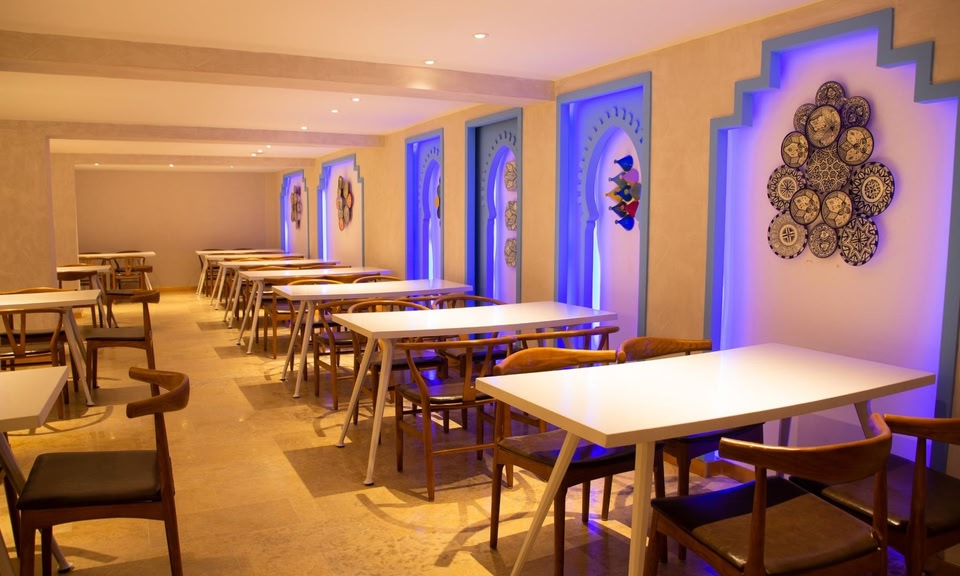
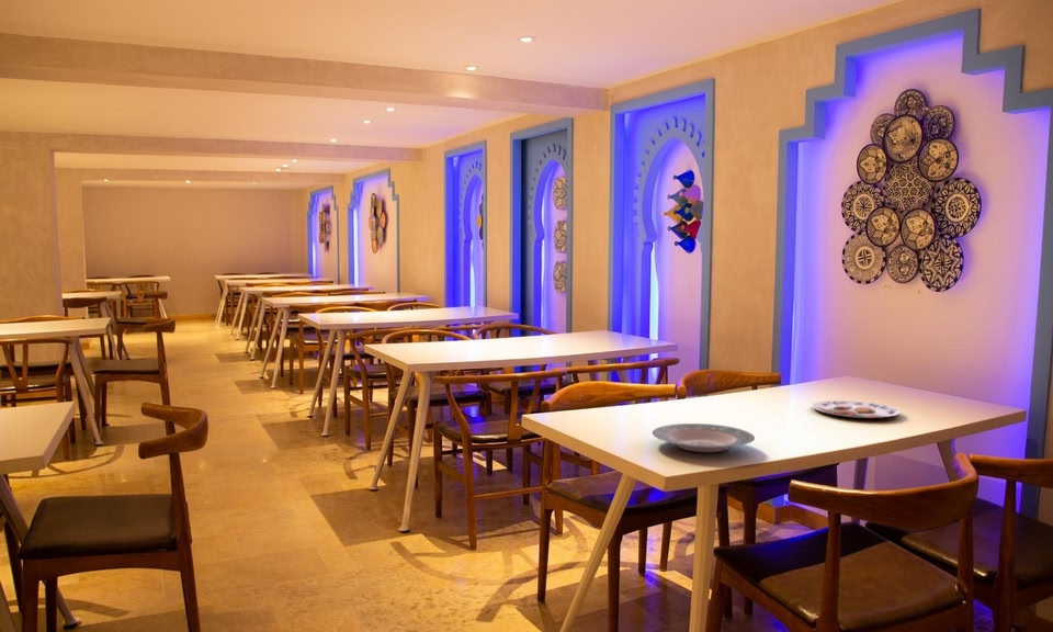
+ plate [652,422,756,453]
+ plate [811,399,902,419]
